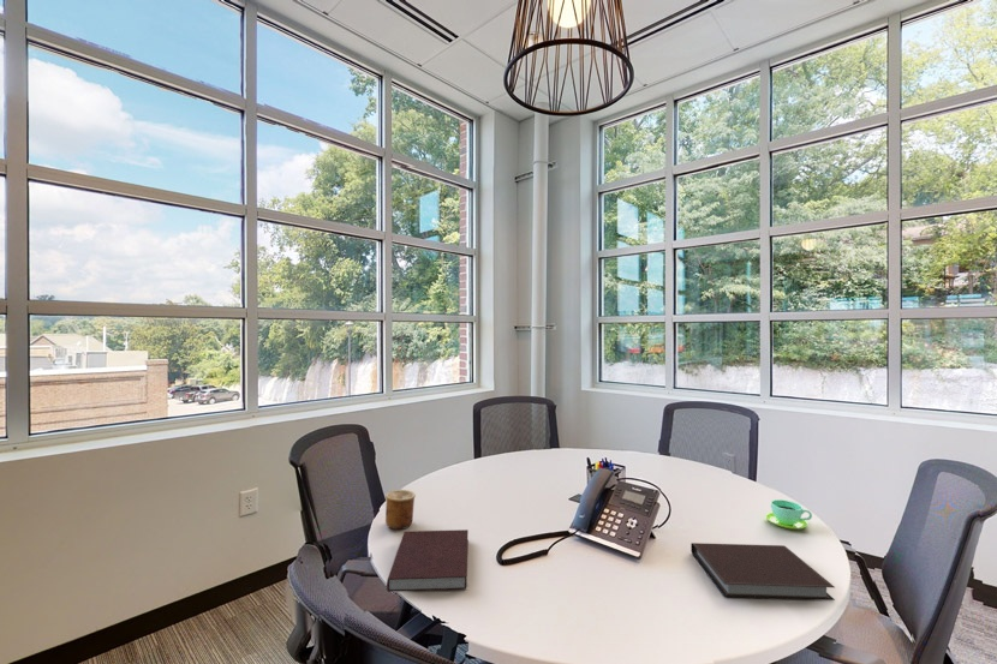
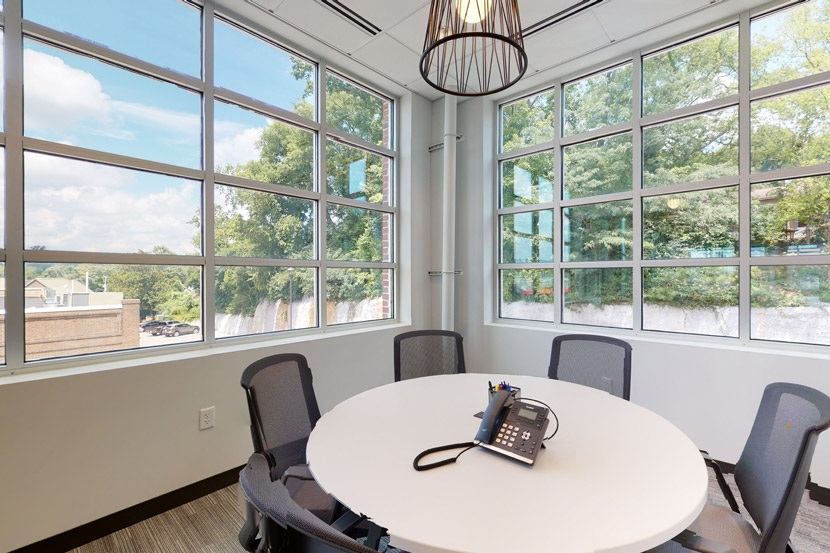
- notebook [386,528,470,593]
- notebook [689,542,836,602]
- cup [765,498,813,531]
- cup [384,489,417,531]
